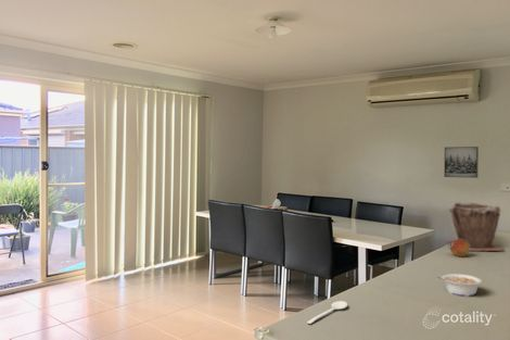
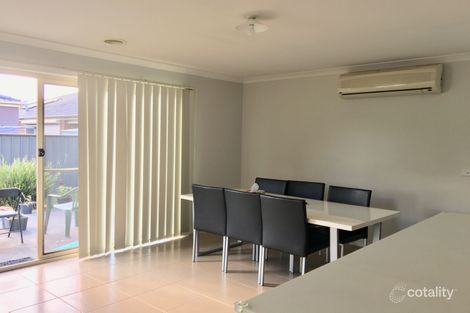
- legume [436,273,483,298]
- plant pot [445,201,506,252]
- wall art [443,146,480,179]
- fruit [449,238,470,257]
- stirrer [306,300,348,325]
